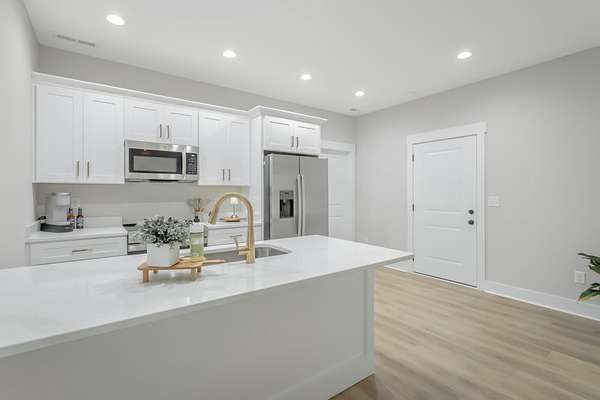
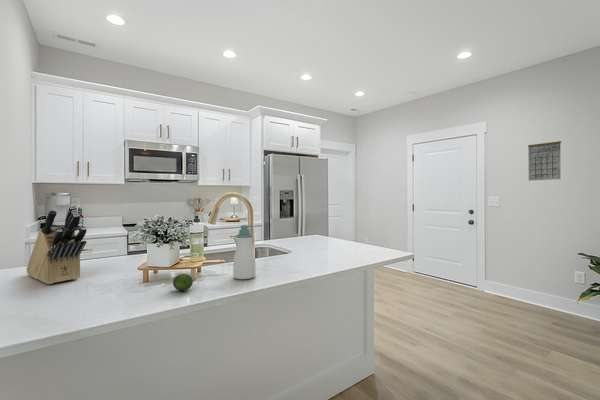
+ calendar [527,140,562,182]
+ fruit [172,273,194,292]
+ knife block [26,204,88,285]
+ soap bottle [232,224,257,280]
